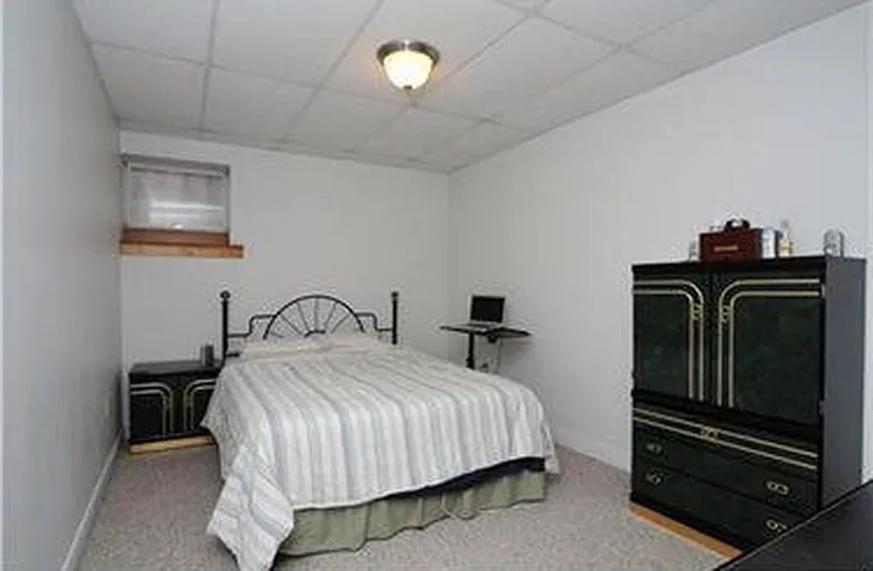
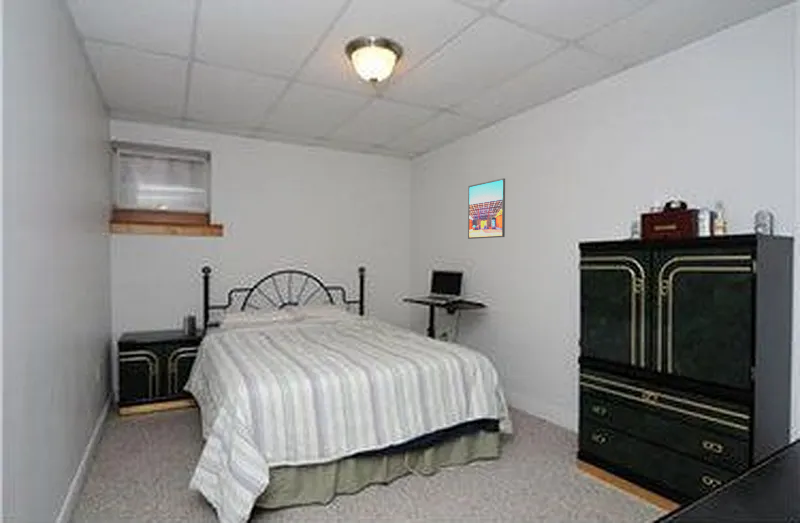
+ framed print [467,177,506,240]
